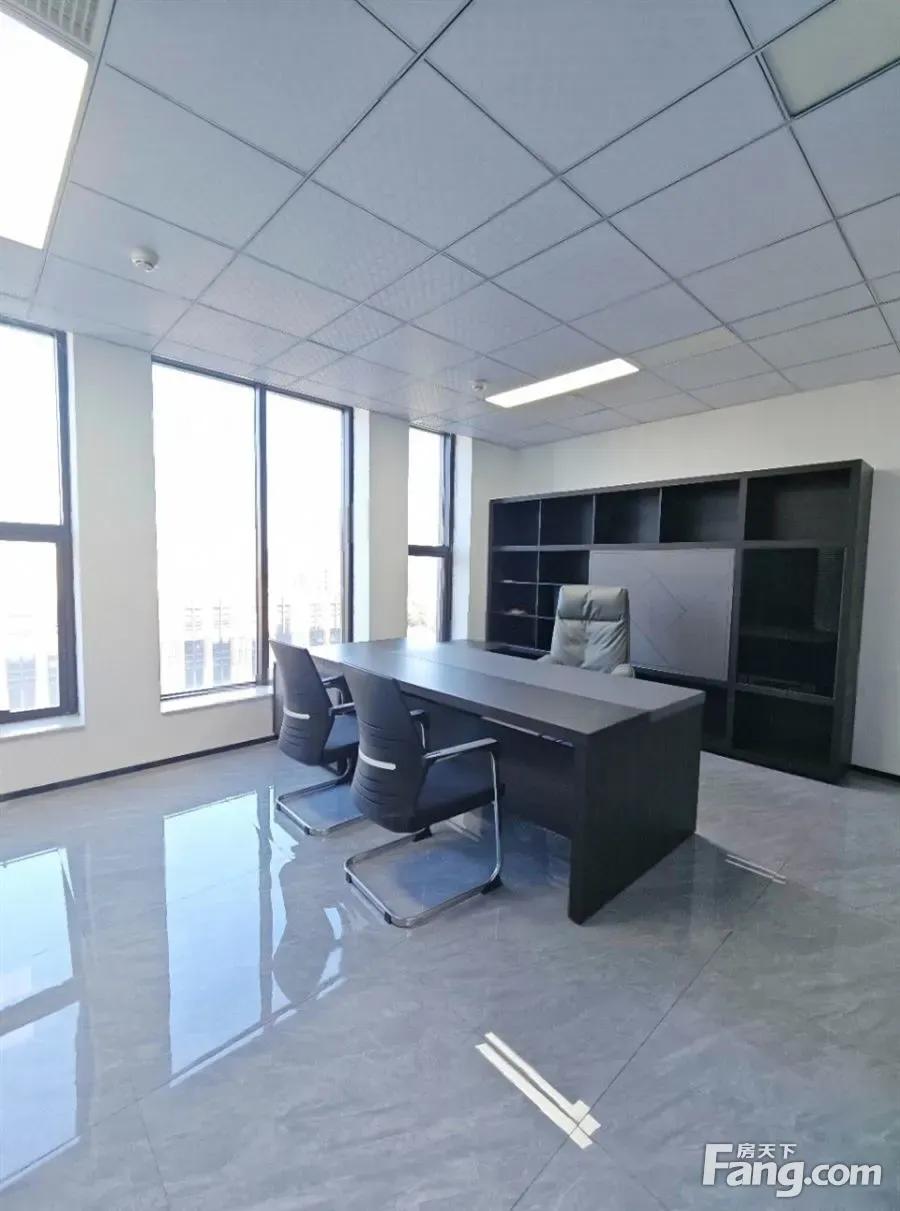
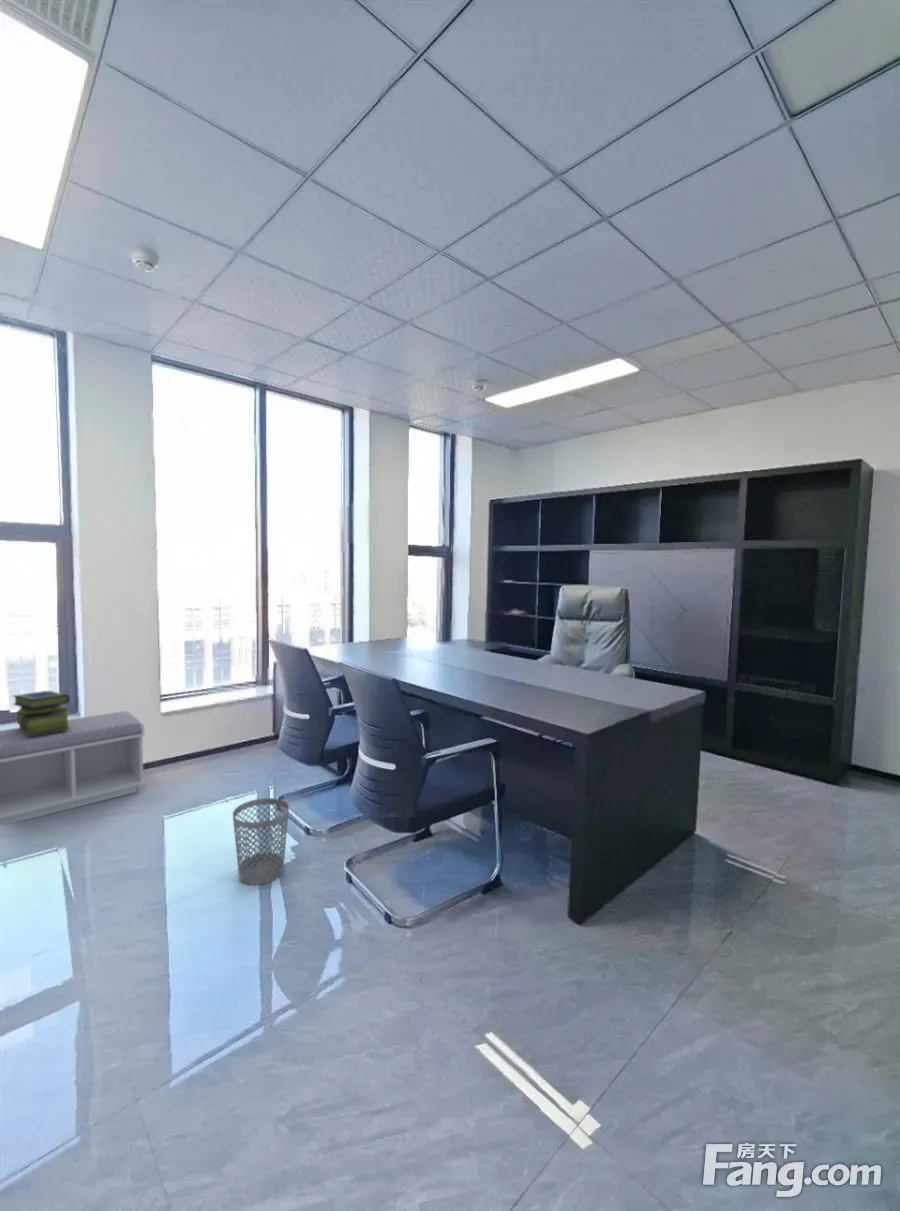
+ wastebasket [232,797,290,886]
+ stack of books [12,690,71,736]
+ bench [0,710,146,827]
